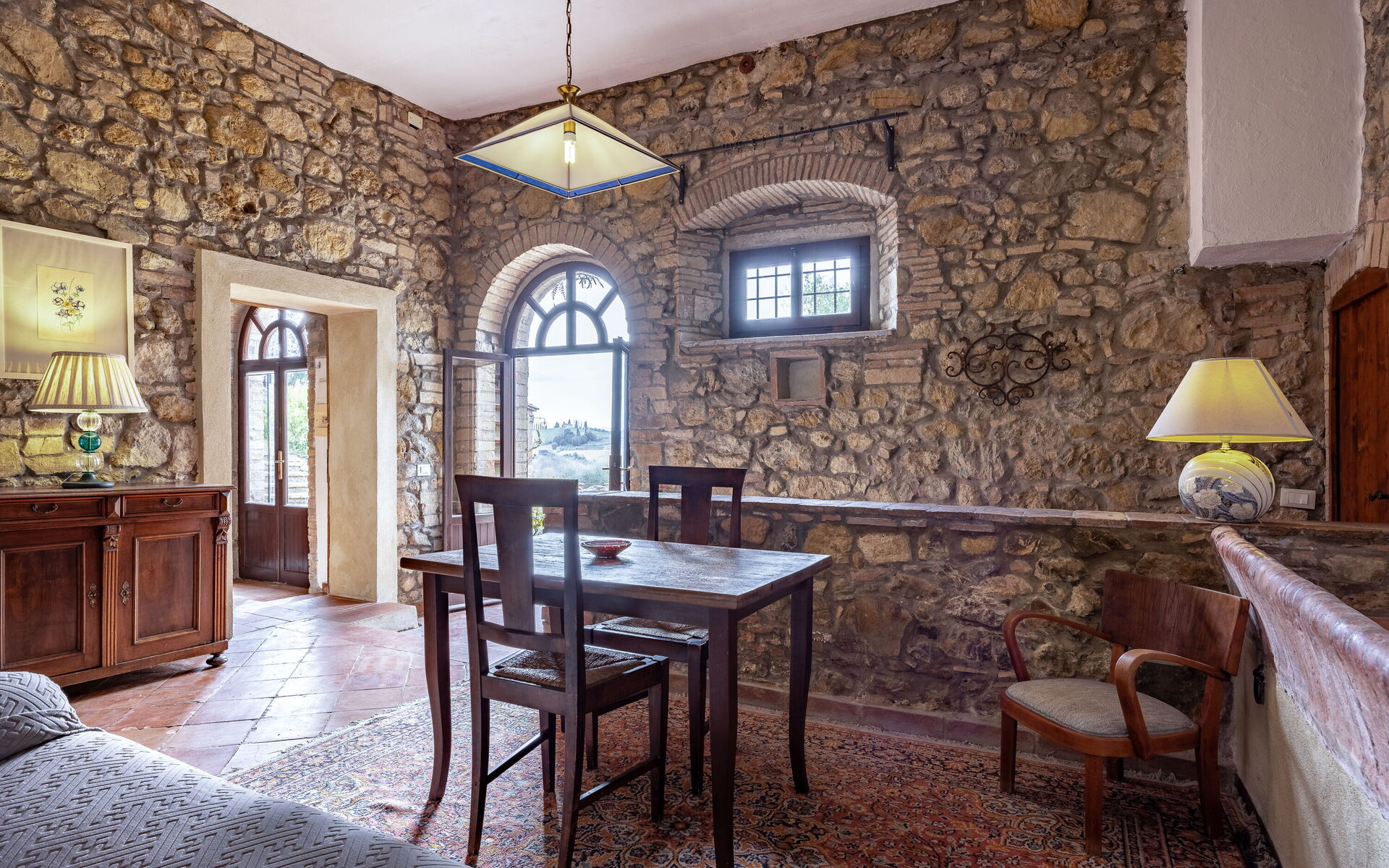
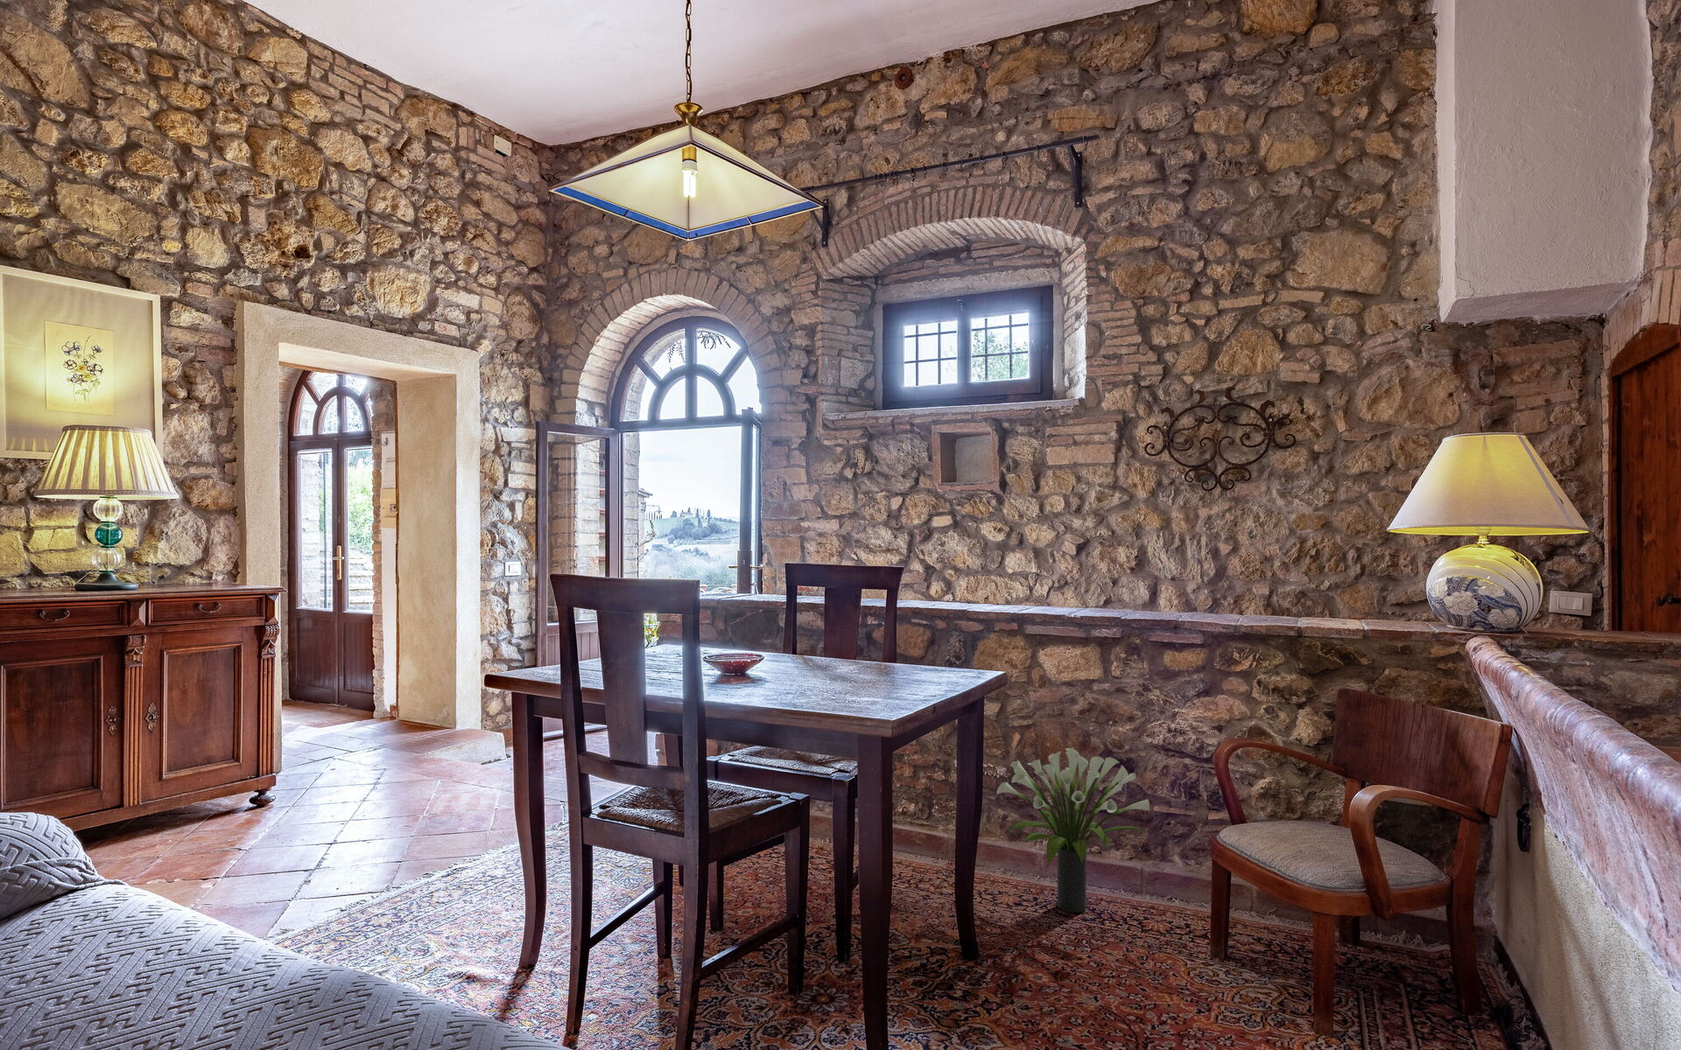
+ potted plant [996,746,1151,913]
